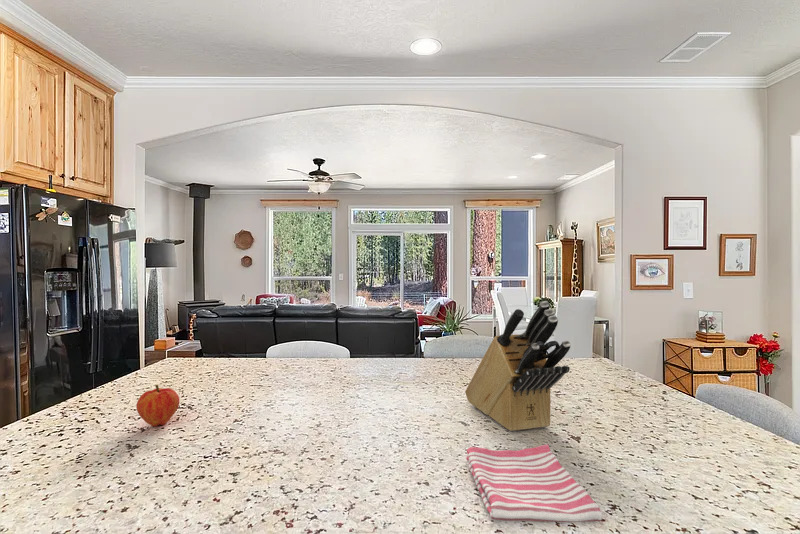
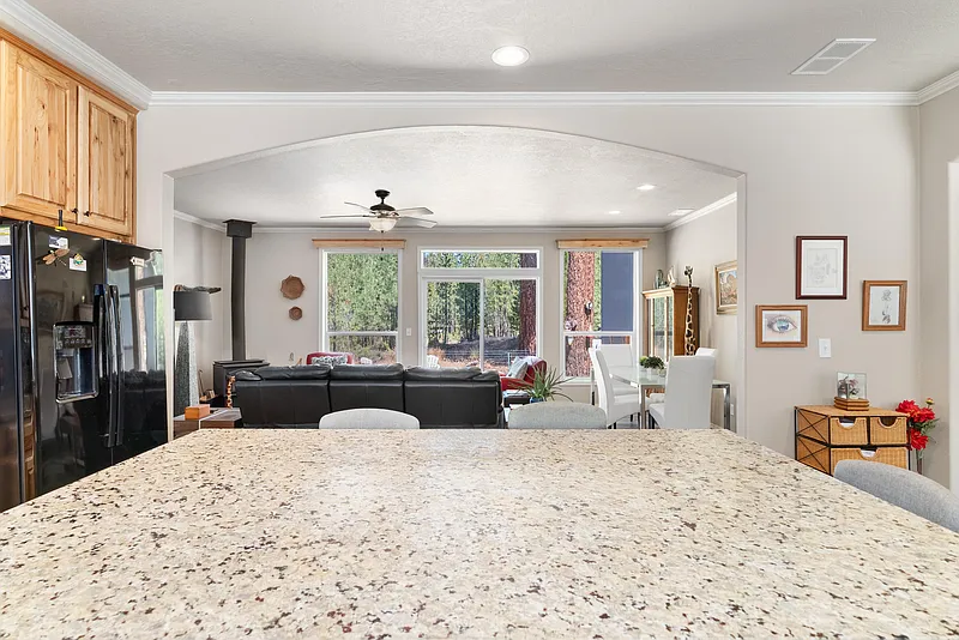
- dish towel [465,443,603,523]
- fruit [135,384,180,428]
- knife block [464,300,571,432]
